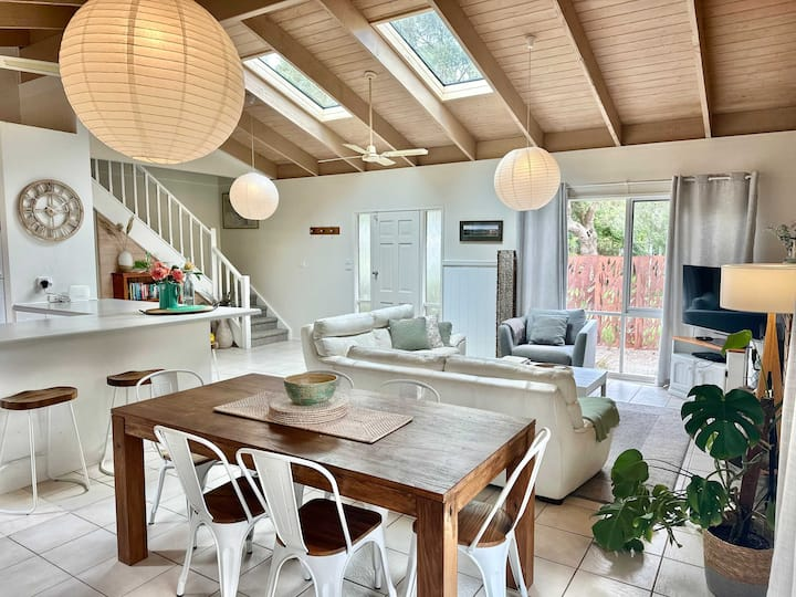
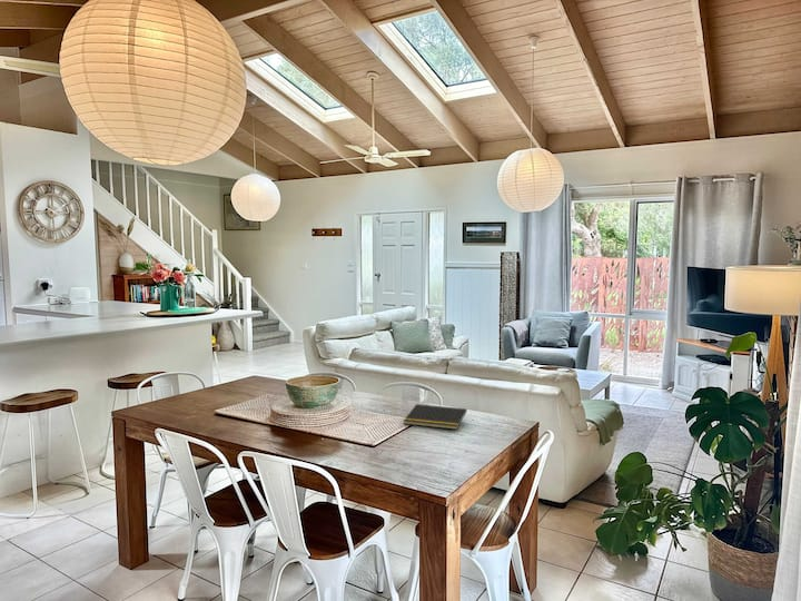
+ notepad [403,403,468,431]
